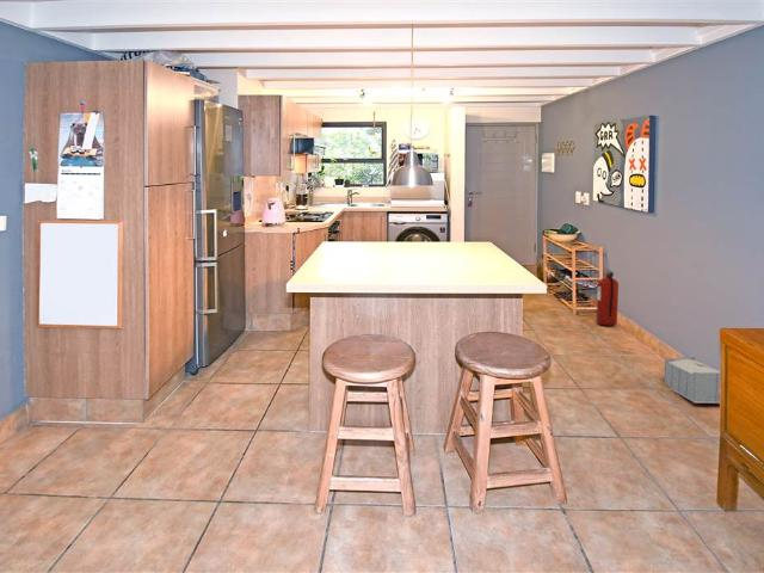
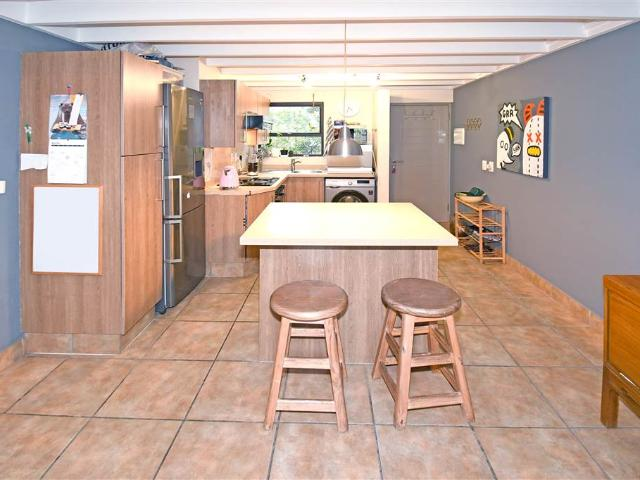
- fire extinguisher [596,266,620,327]
- storage bin [663,356,721,405]
